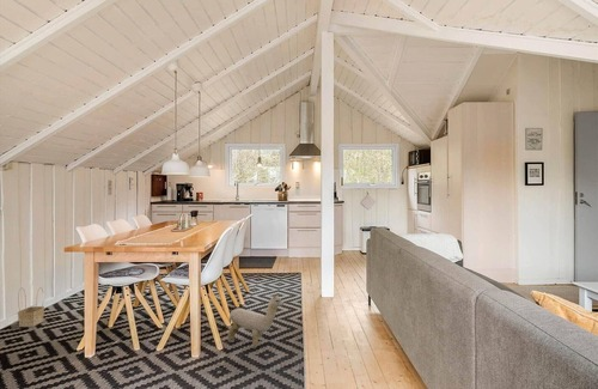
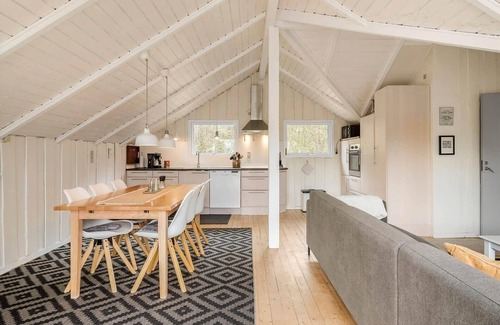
- basket [17,286,45,328]
- plush toy [227,293,285,350]
